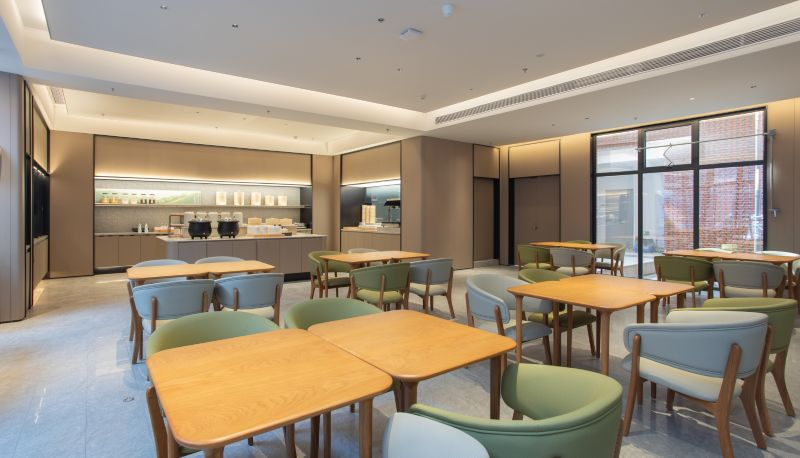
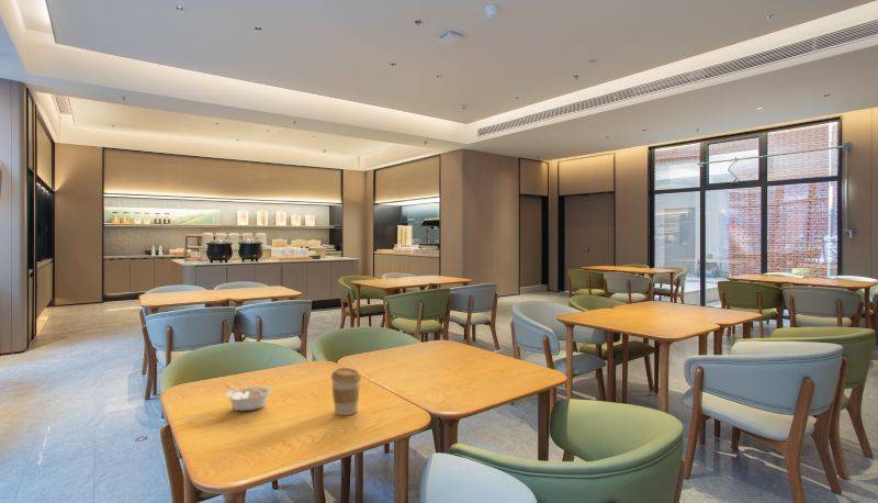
+ coffee cup [330,367,362,416]
+ legume [225,384,273,412]
